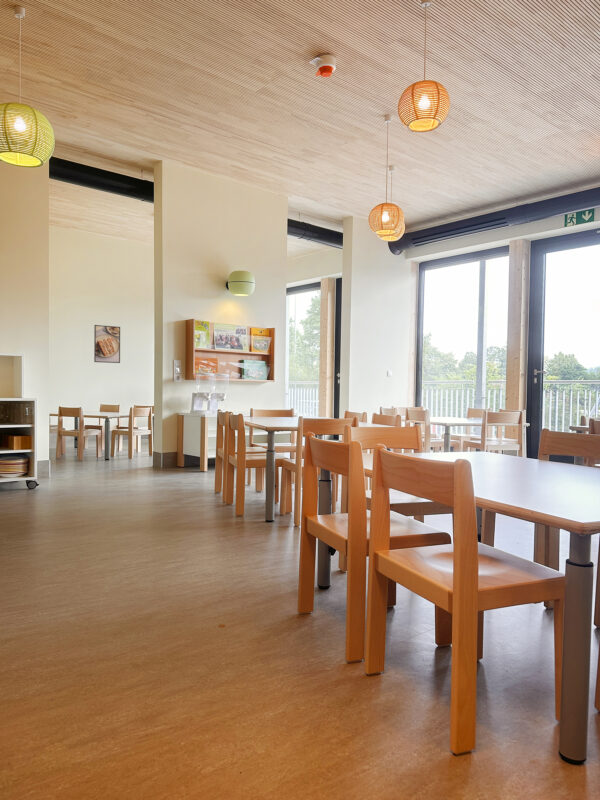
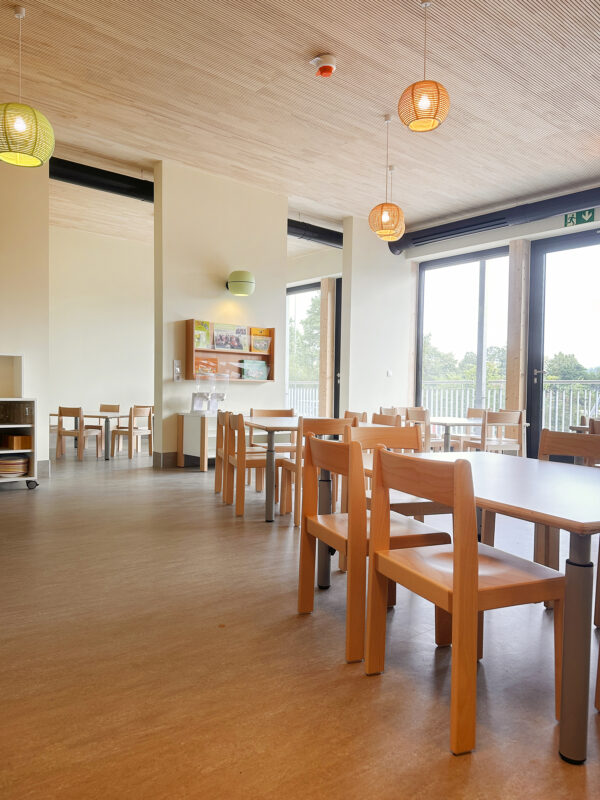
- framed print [93,324,121,364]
